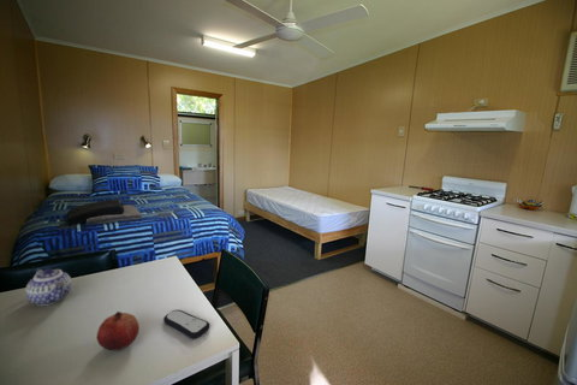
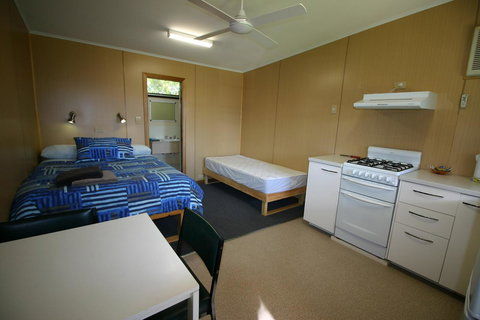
- teapot [24,267,73,307]
- remote control [162,309,210,339]
- fruit [96,310,141,351]
